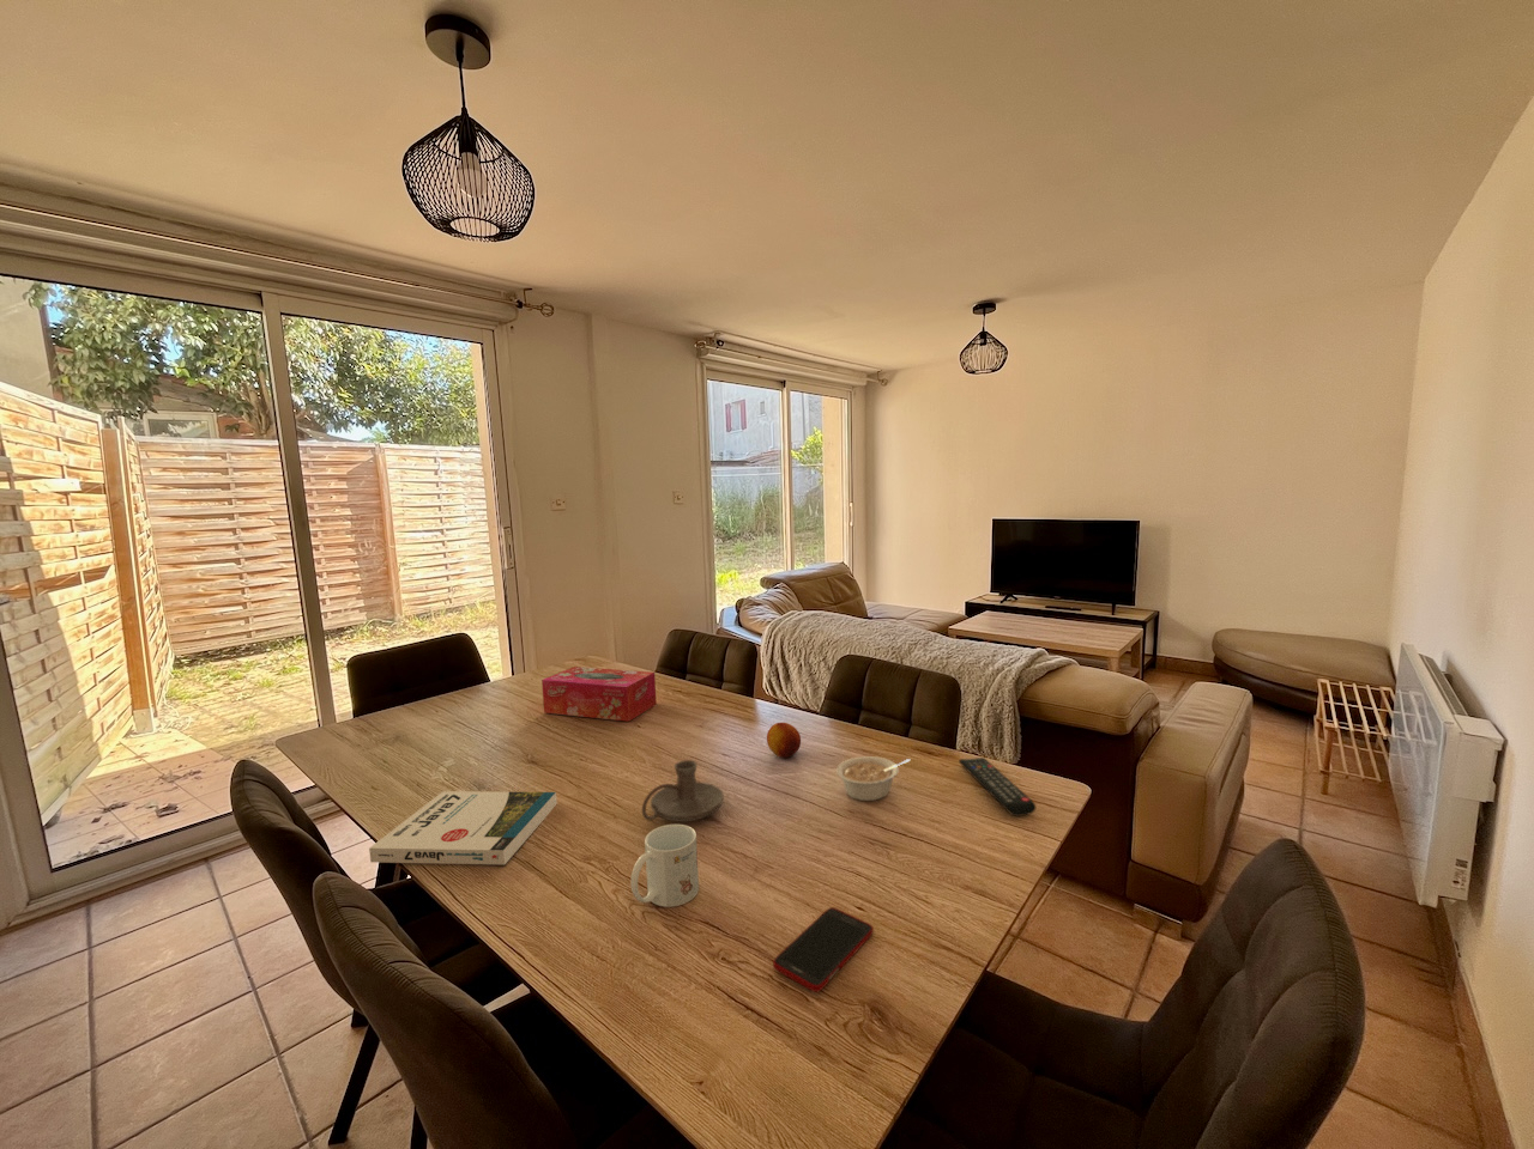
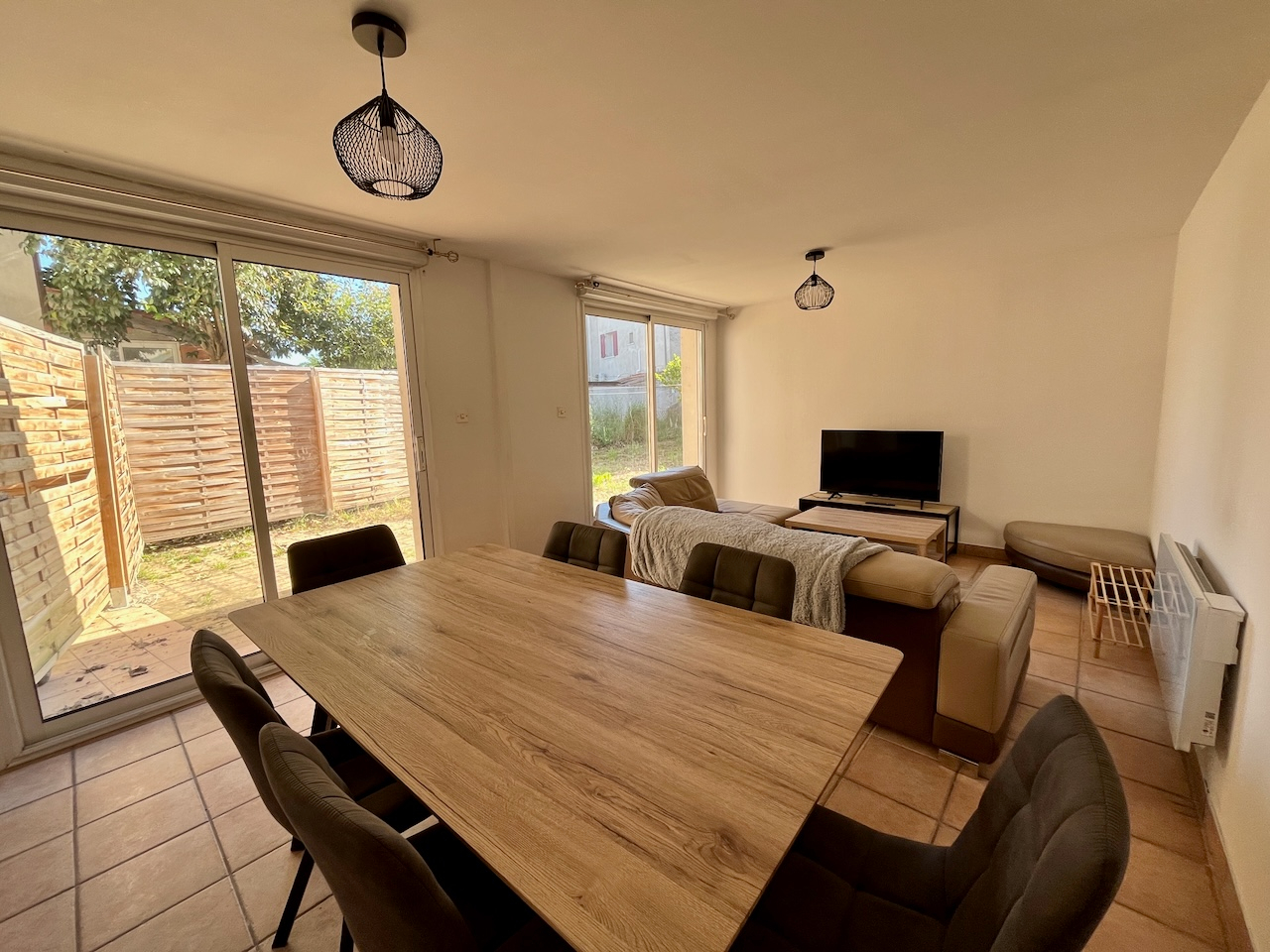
- fruit [766,722,802,759]
- book [368,789,558,865]
- remote control [958,757,1036,817]
- candle holder [641,759,725,822]
- tissue box [540,665,658,723]
- mug [629,823,699,909]
- cell phone [772,906,875,993]
- legume [836,756,912,801]
